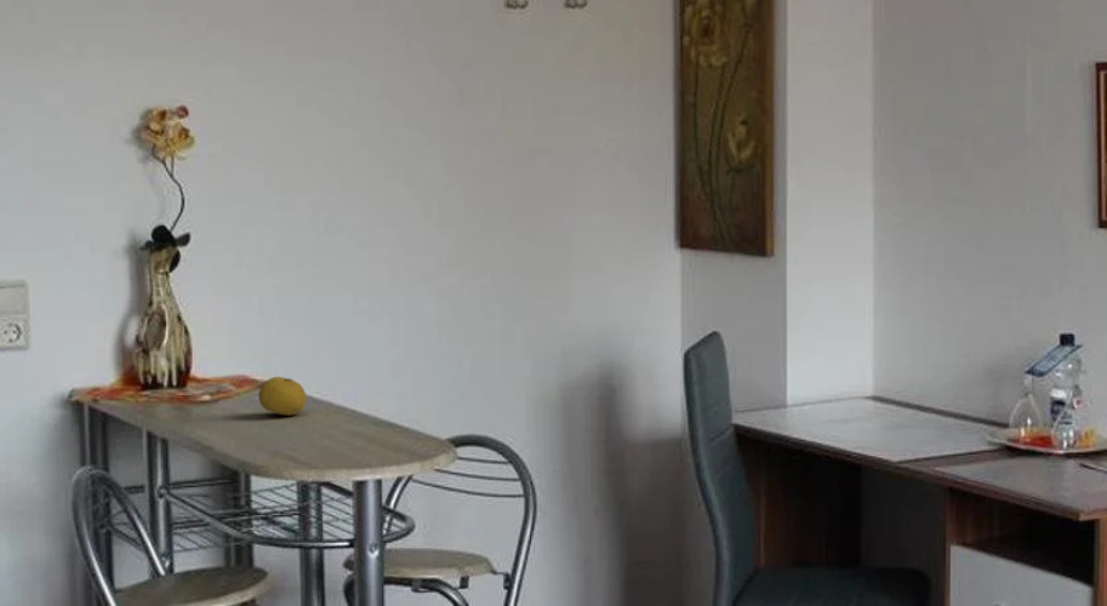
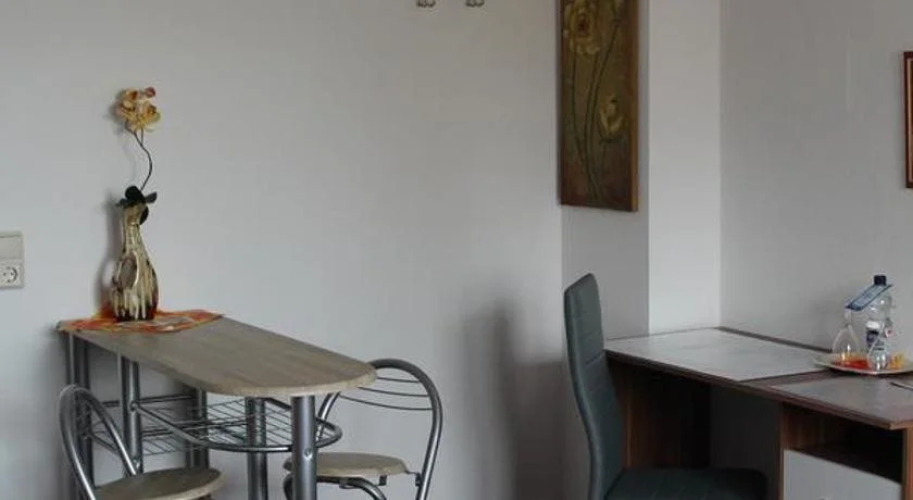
- fruit [257,376,308,417]
